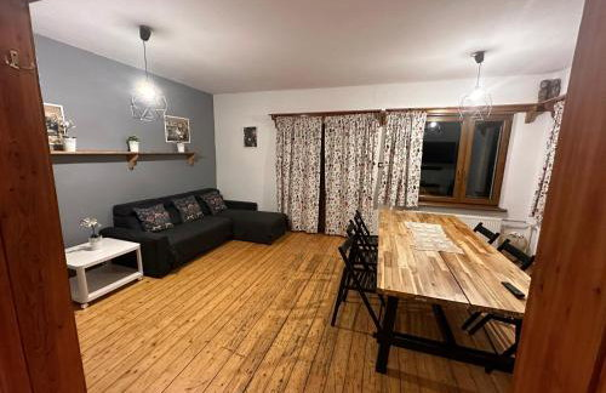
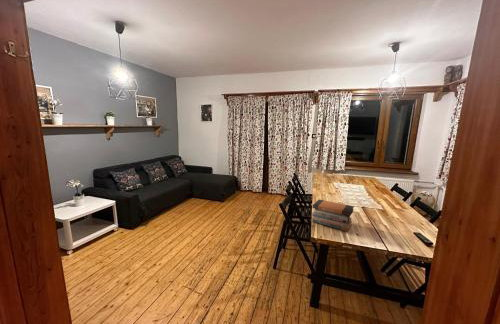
+ book stack [312,198,355,232]
